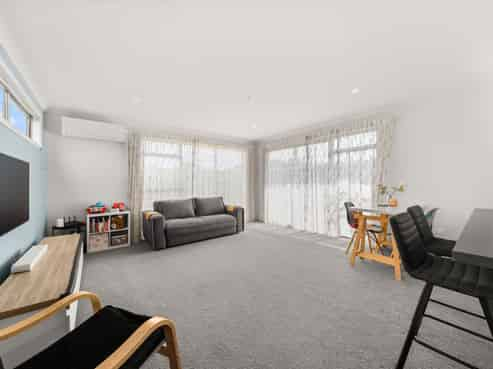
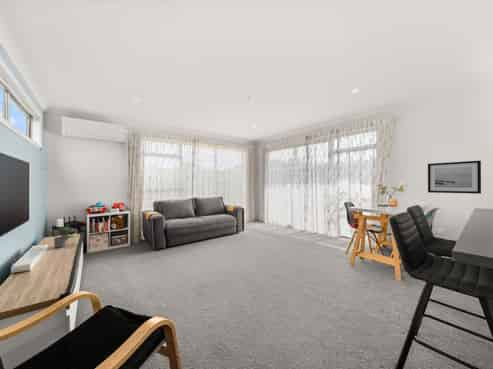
+ potted plant [48,224,79,249]
+ wall art [427,159,482,195]
